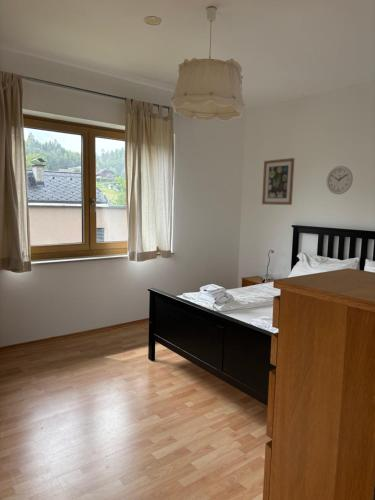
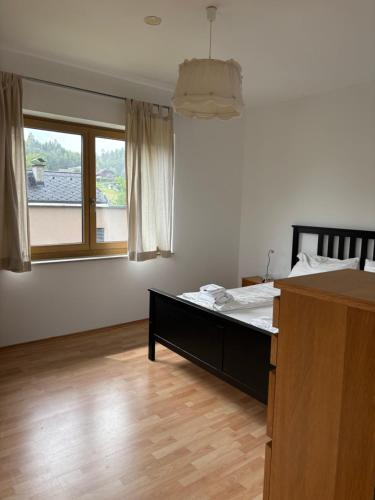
- wall clock [326,165,354,195]
- wall art [261,157,295,206]
